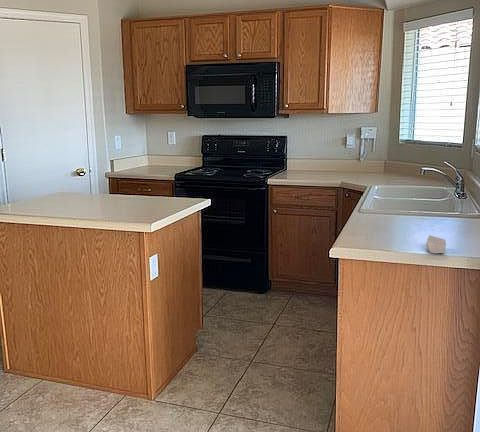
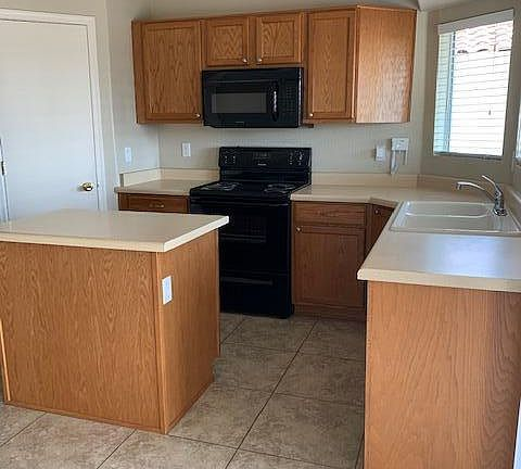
- soap bar [425,234,447,254]
